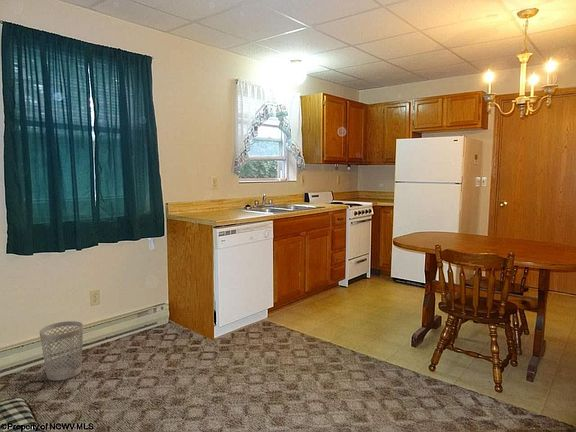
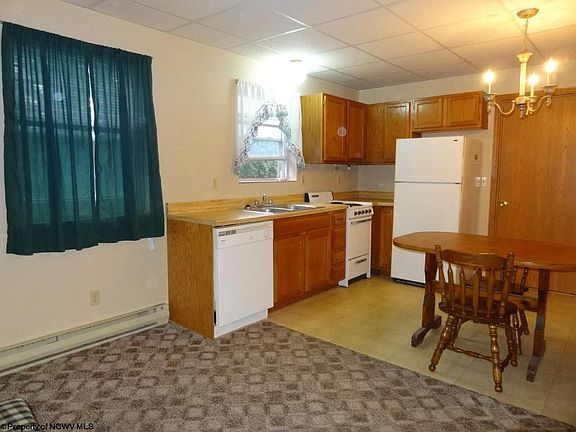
- wastebasket [38,320,84,381]
